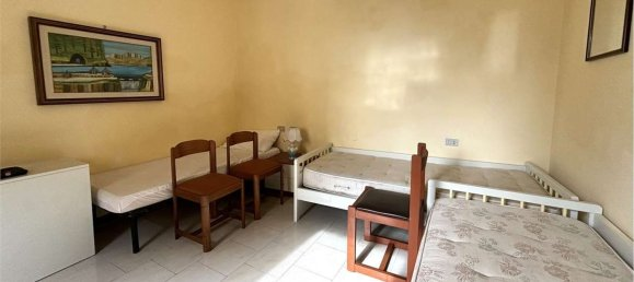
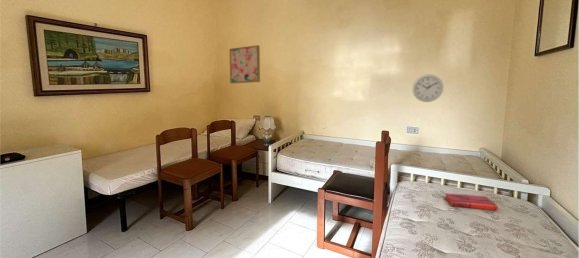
+ hardback book [444,192,499,211]
+ wall clock [411,73,444,103]
+ wall art [229,44,261,84]
